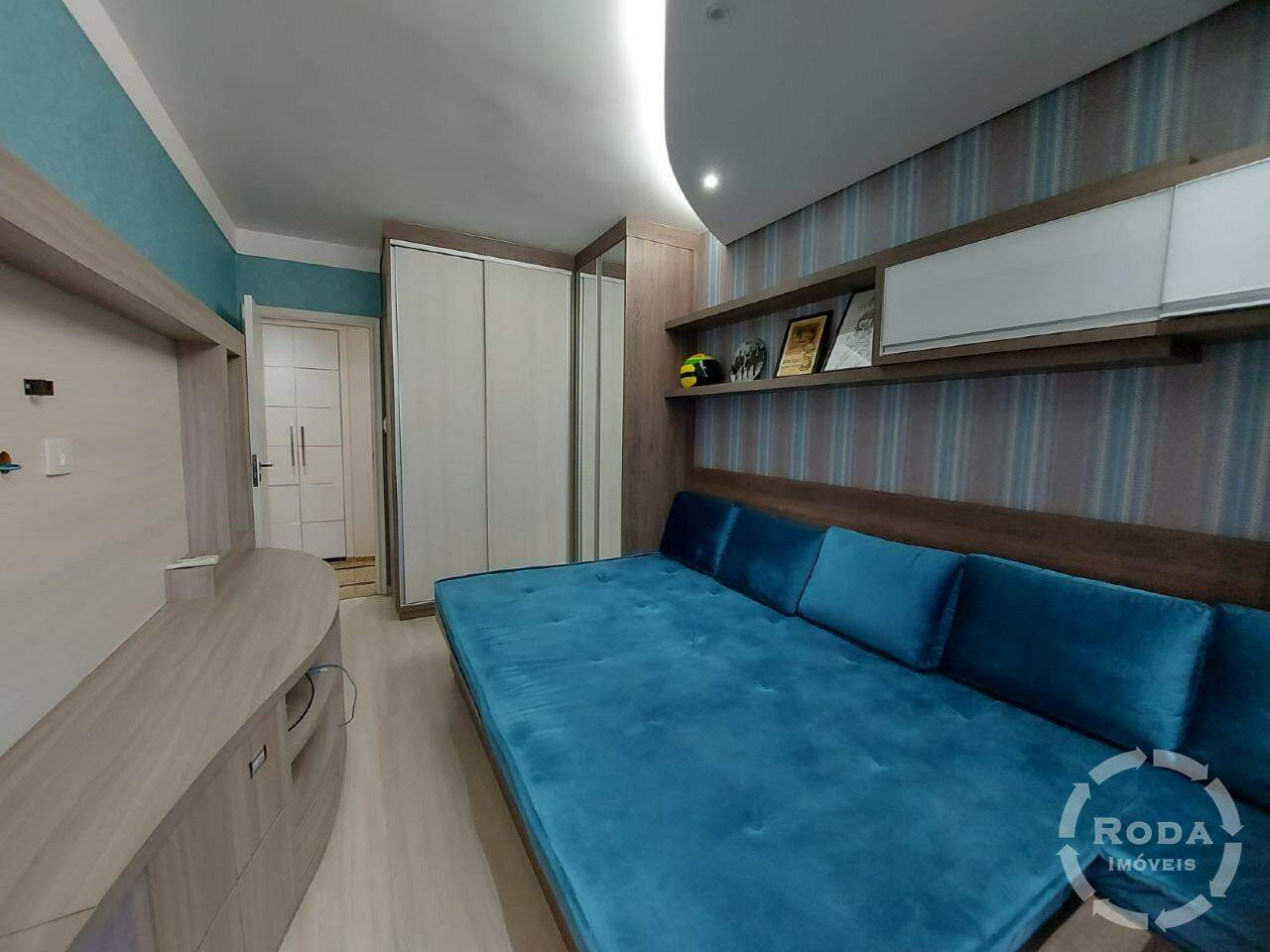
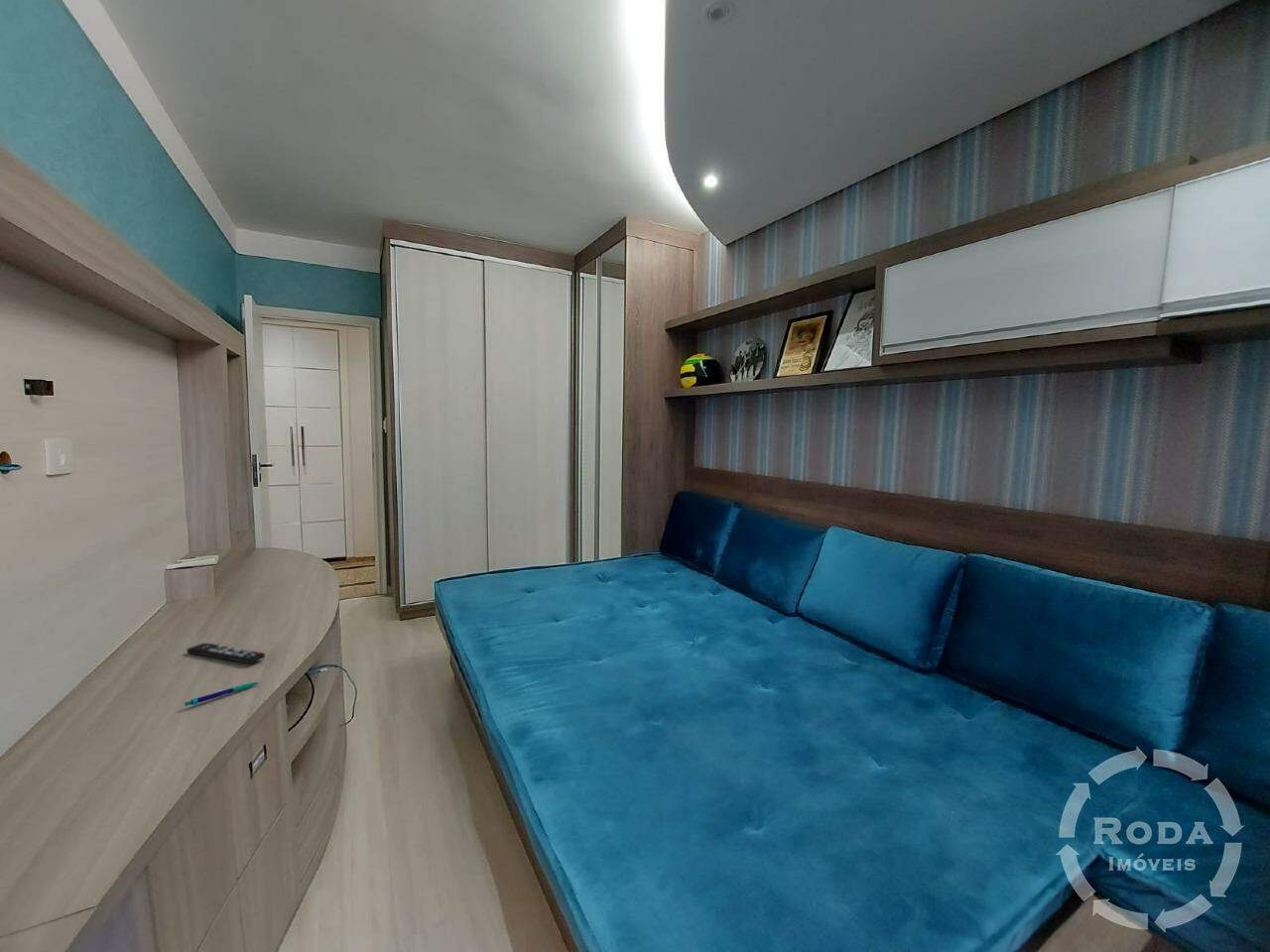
+ remote control [186,642,266,664]
+ pen [184,681,260,707]
